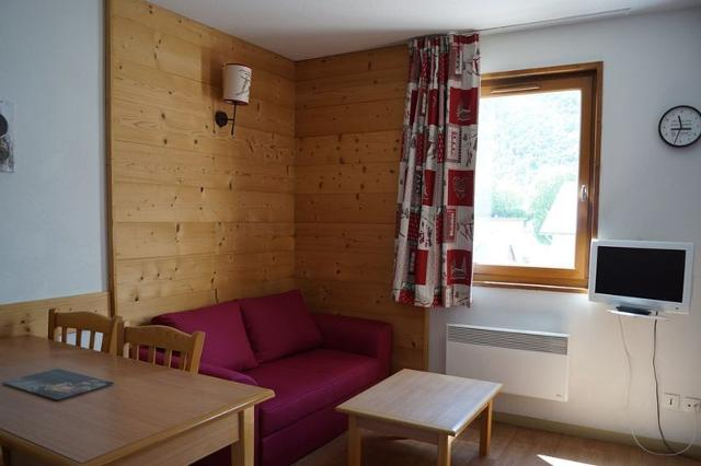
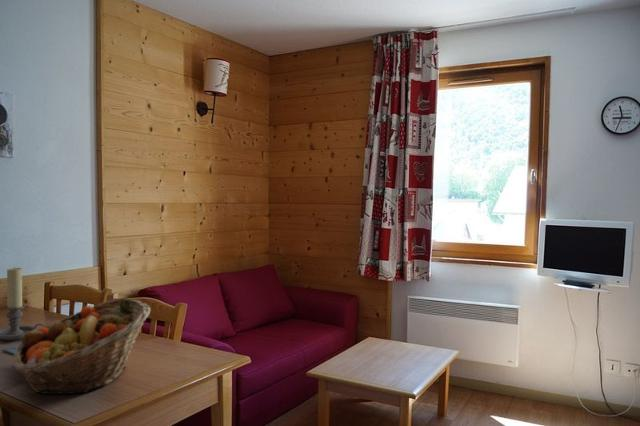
+ candle holder [0,266,45,342]
+ fruit basket [12,297,152,395]
